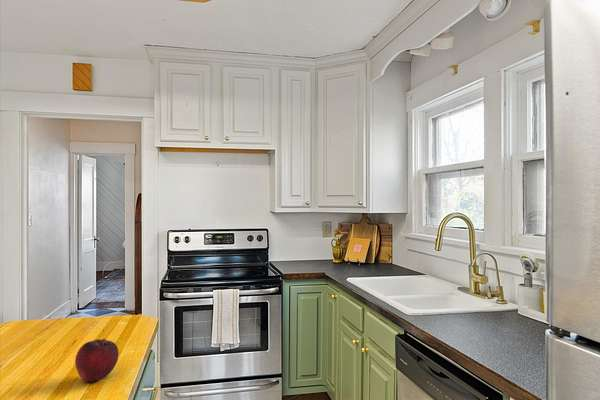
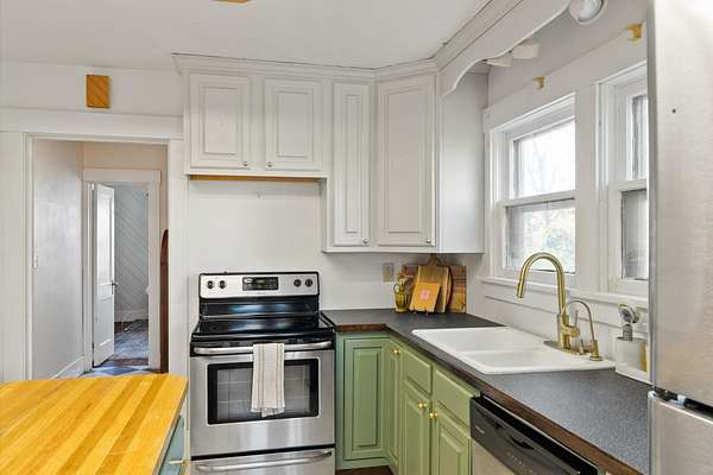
- fruit [74,337,120,383]
